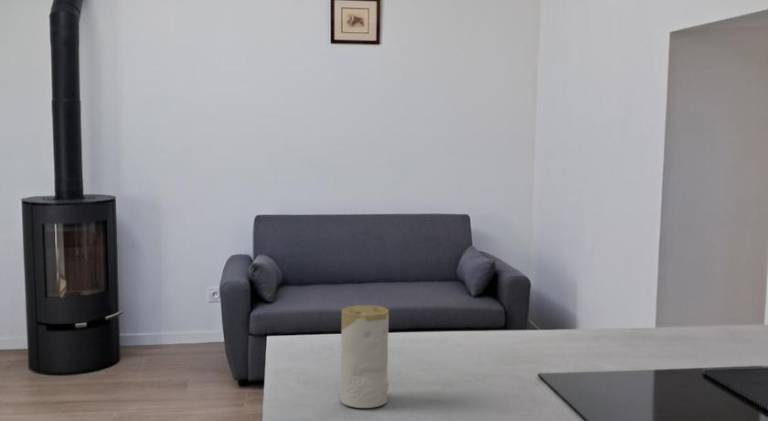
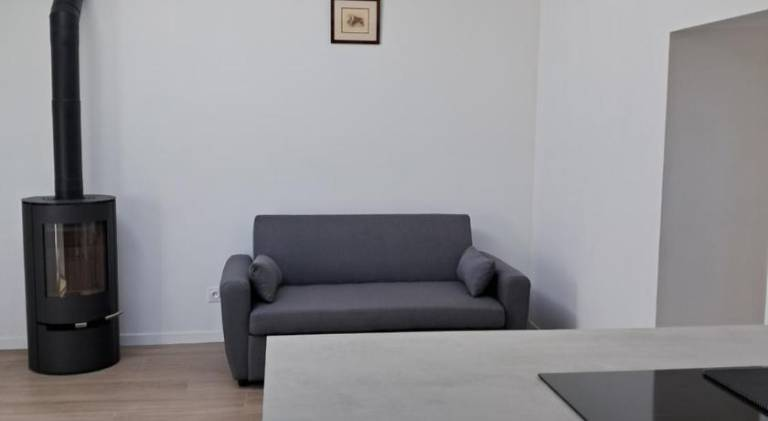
- candle [340,304,390,409]
